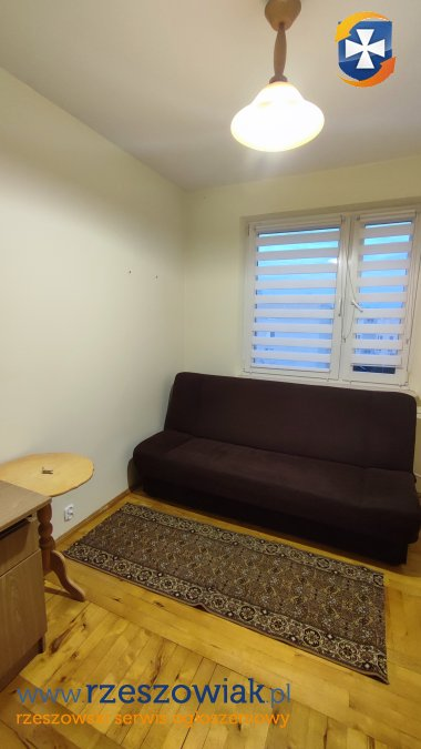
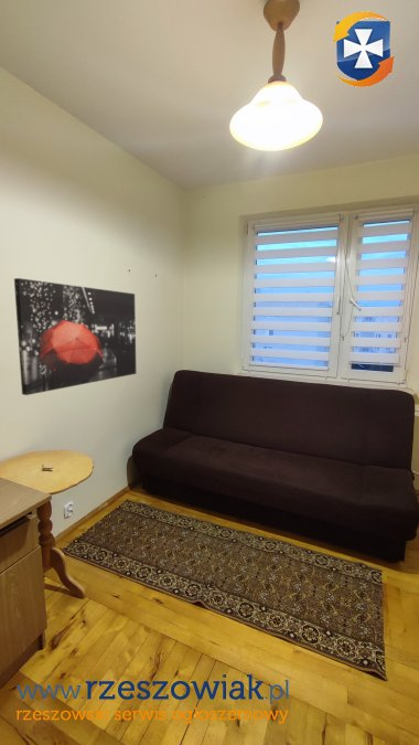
+ wall art [13,277,138,396]
